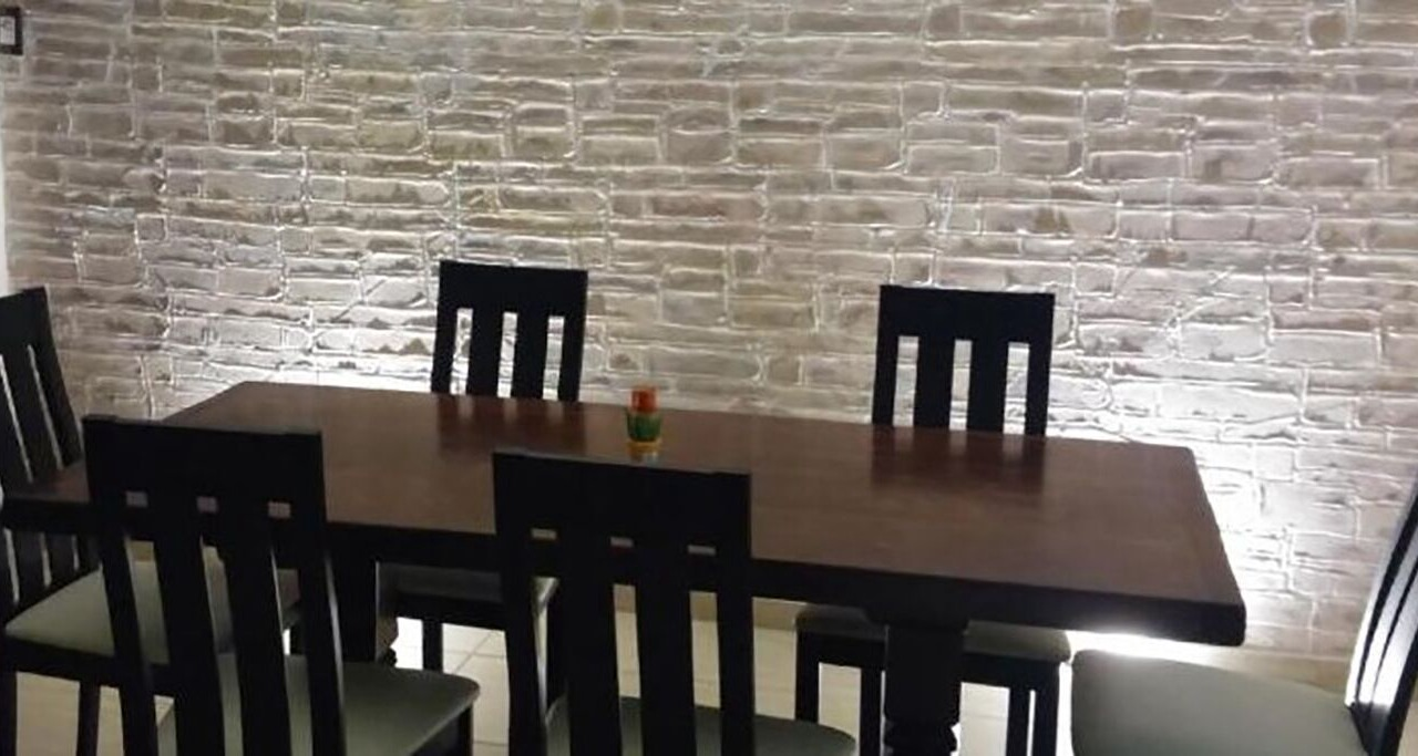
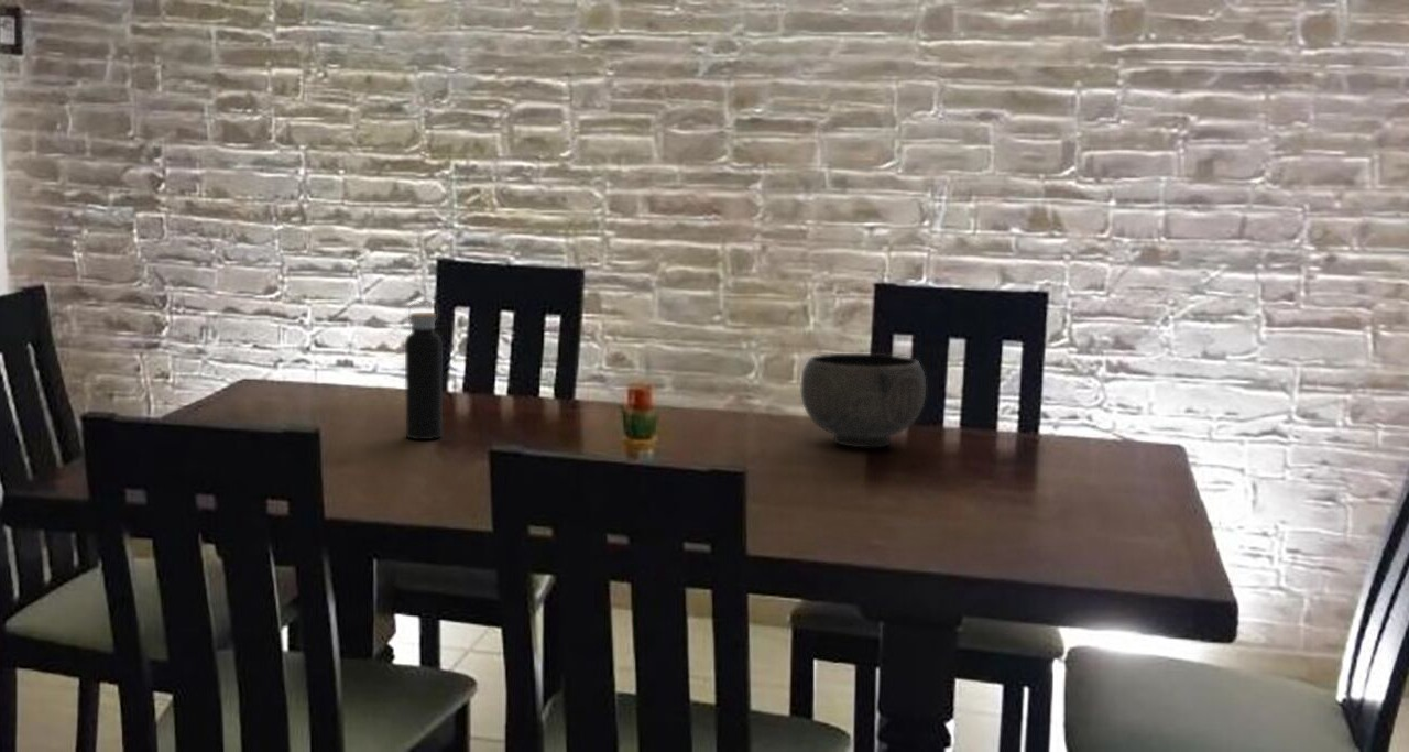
+ water bottle [404,299,444,440]
+ bowl [800,352,927,448]
